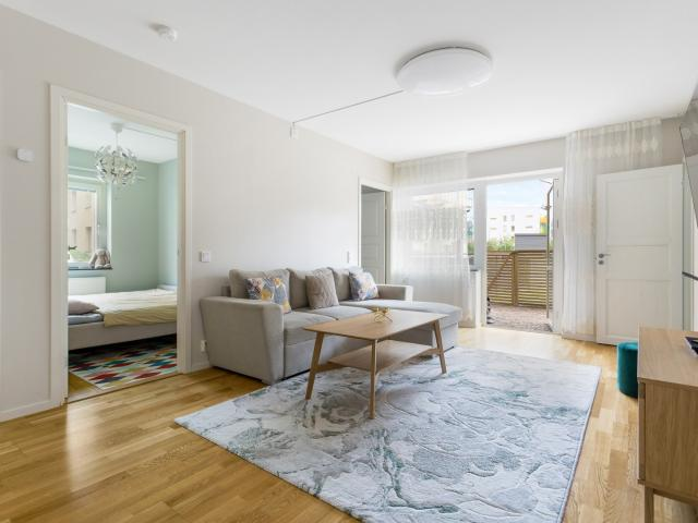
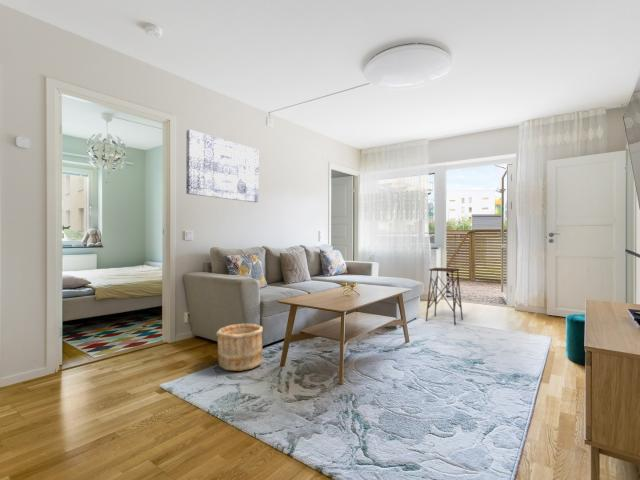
+ wooden bucket [215,323,264,372]
+ wall art [185,129,259,203]
+ side table [425,267,464,326]
